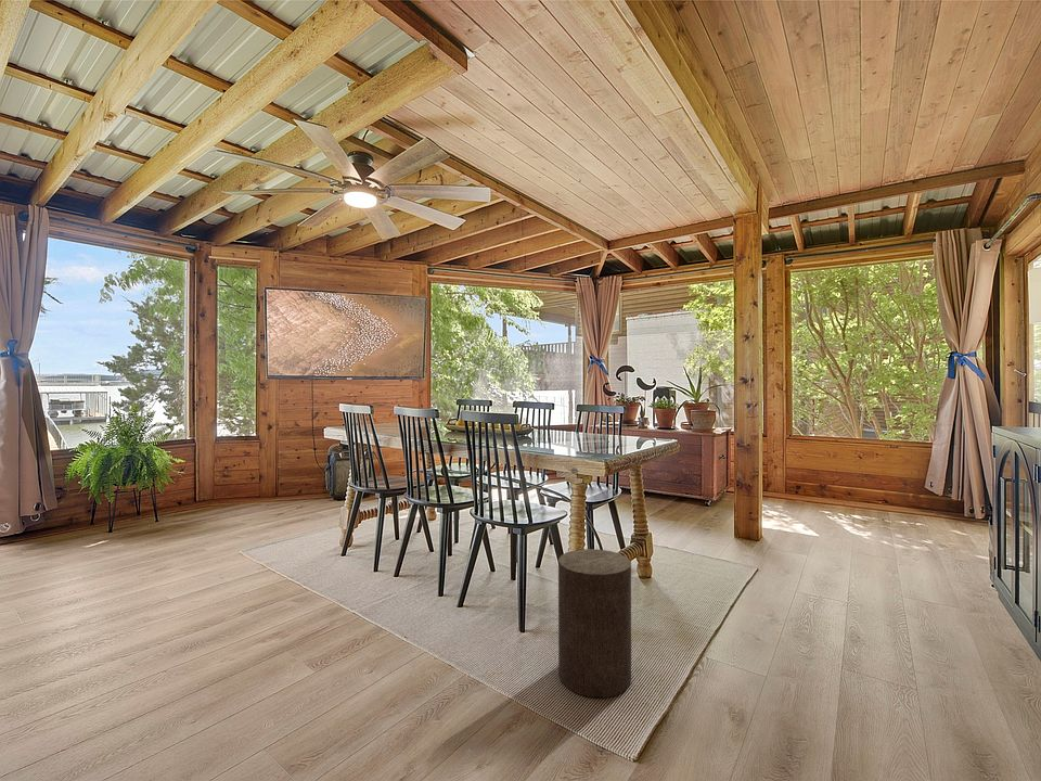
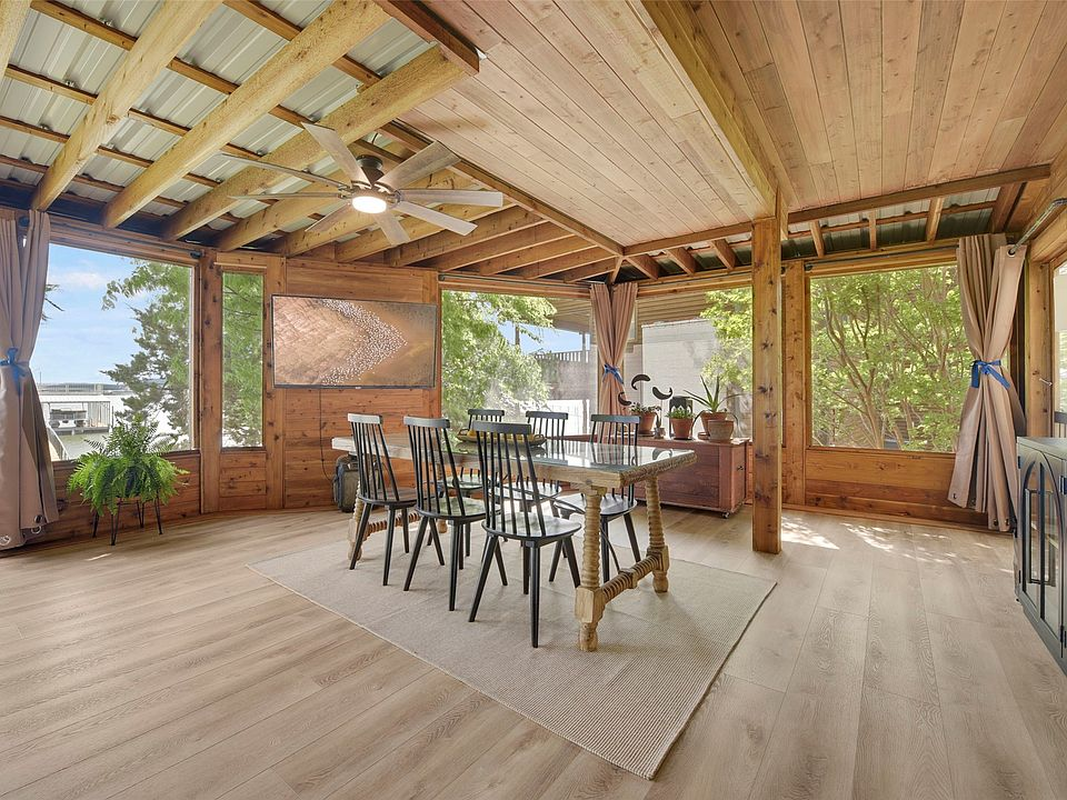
- stool [557,548,632,699]
